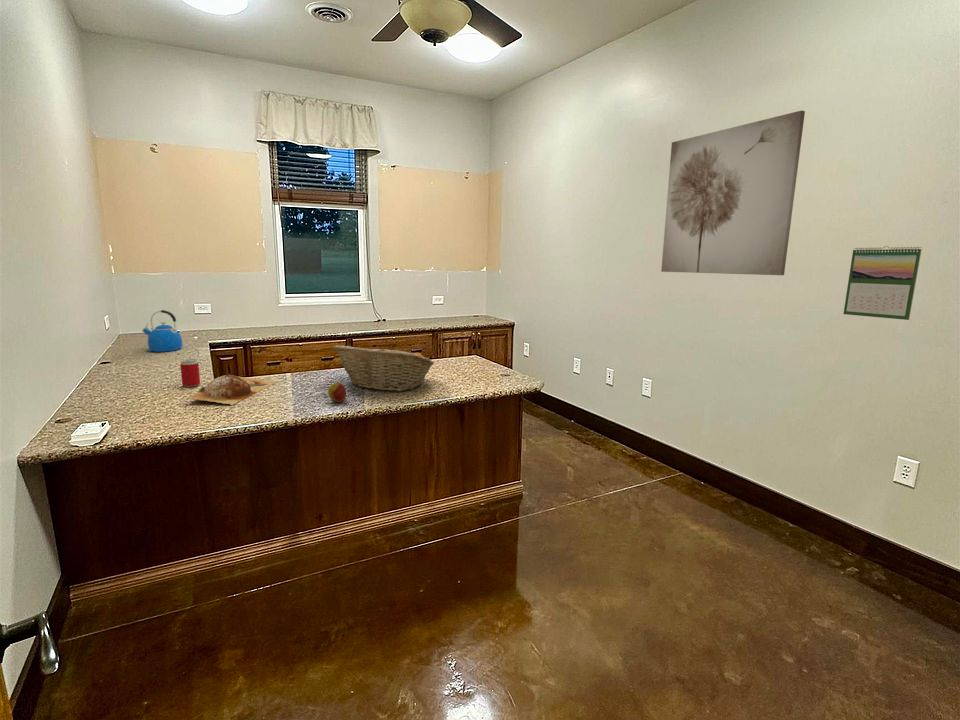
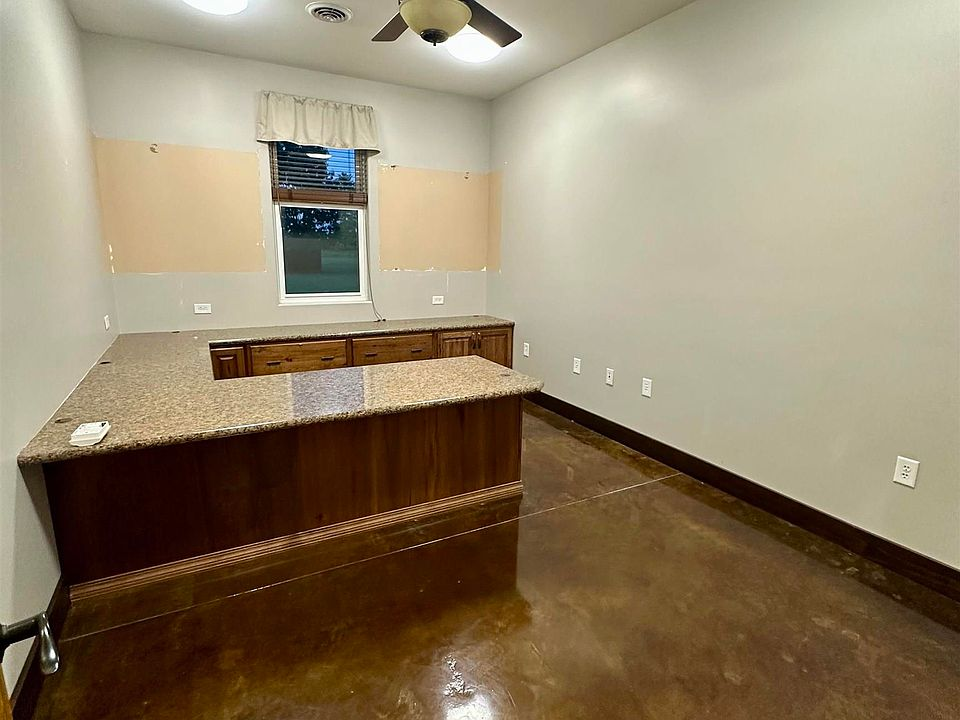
- calendar [843,245,923,321]
- chopping board [185,374,277,406]
- kettle [141,309,183,353]
- apple [327,382,347,403]
- beverage can [179,358,201,388]
- wall art [660,109,806,276]
- fruit basket [332,344,436,392]
